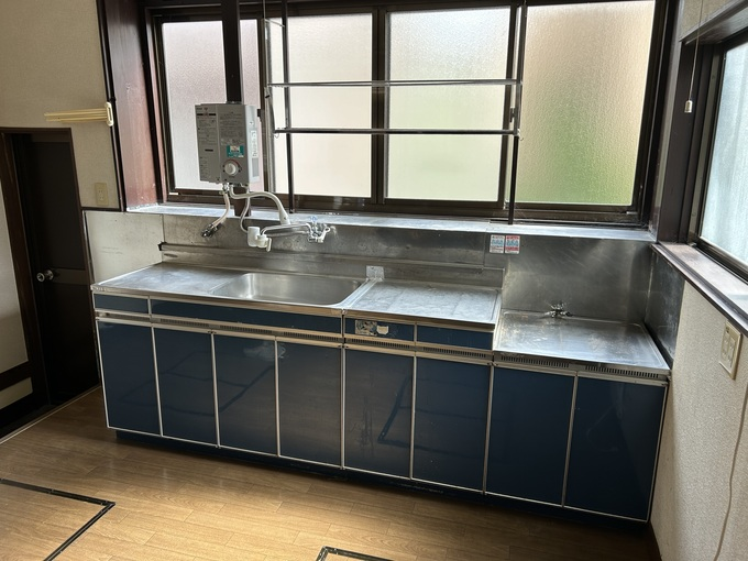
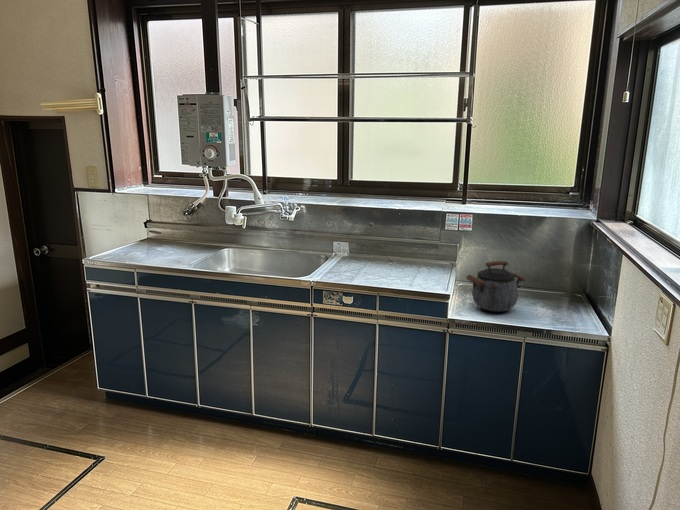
+ kettle [465,260,527,312]
